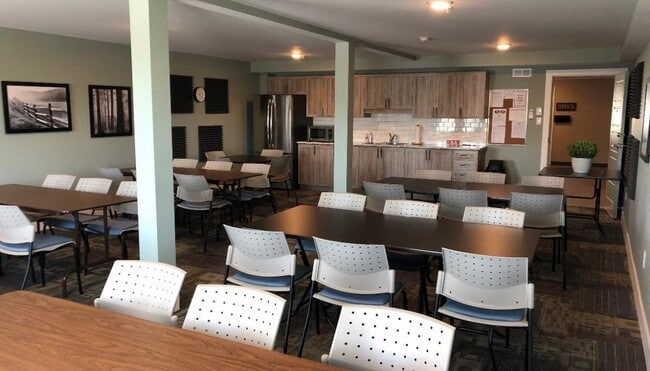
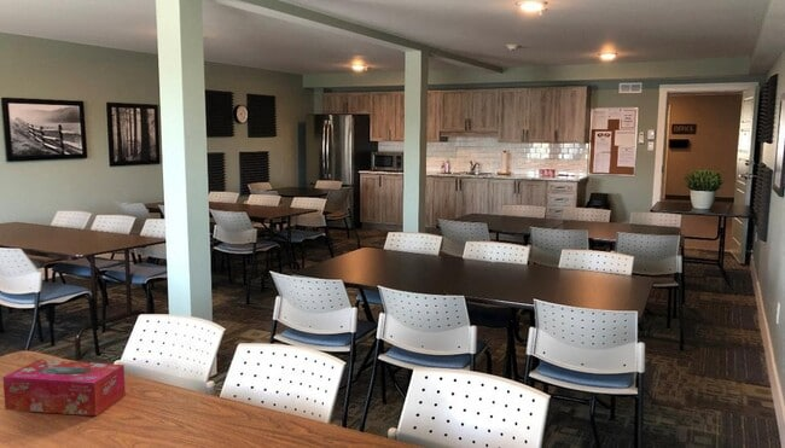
+ tissue box [2,359,127,417]
